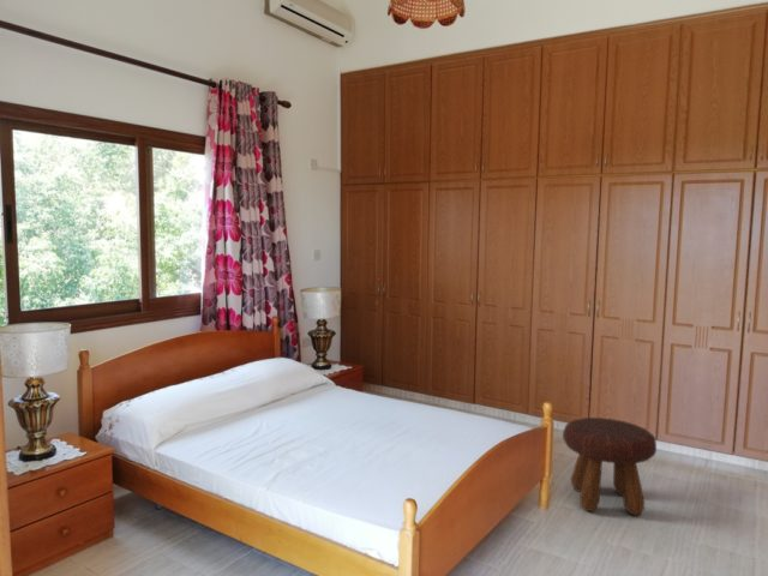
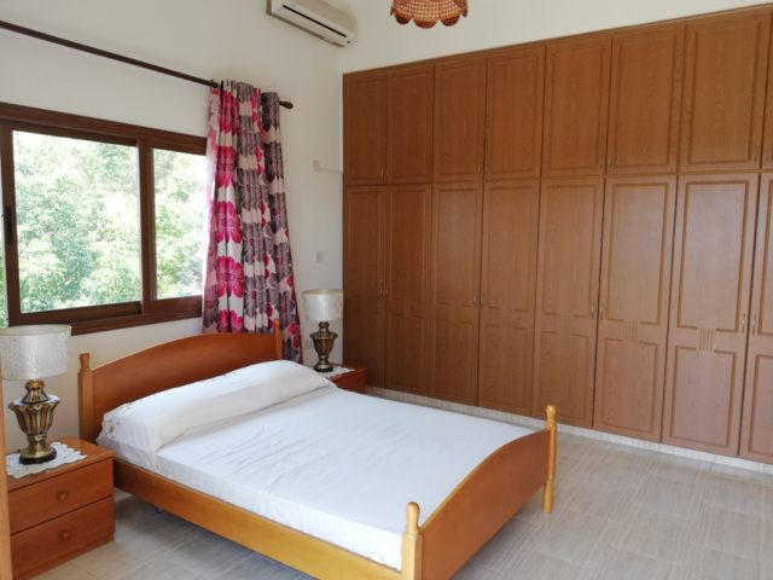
- footstool [562,416,658,517]
